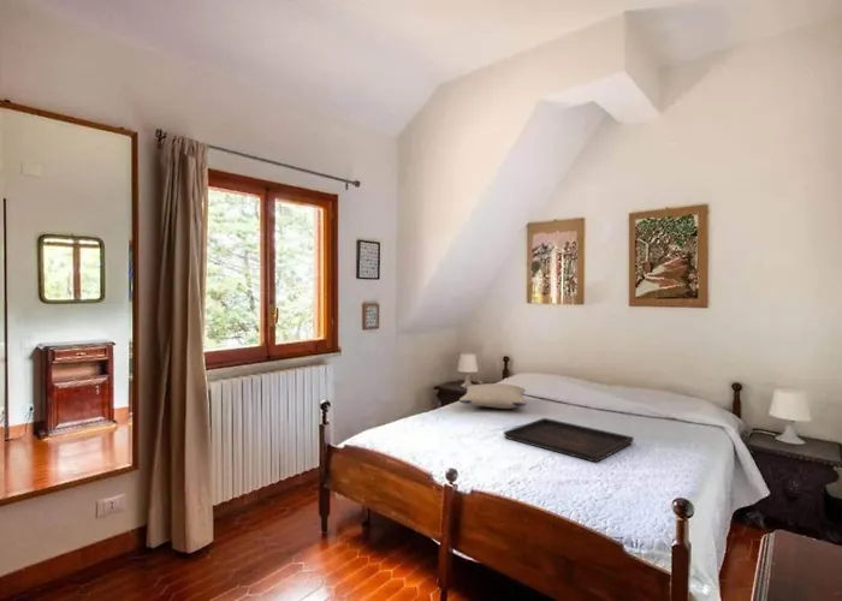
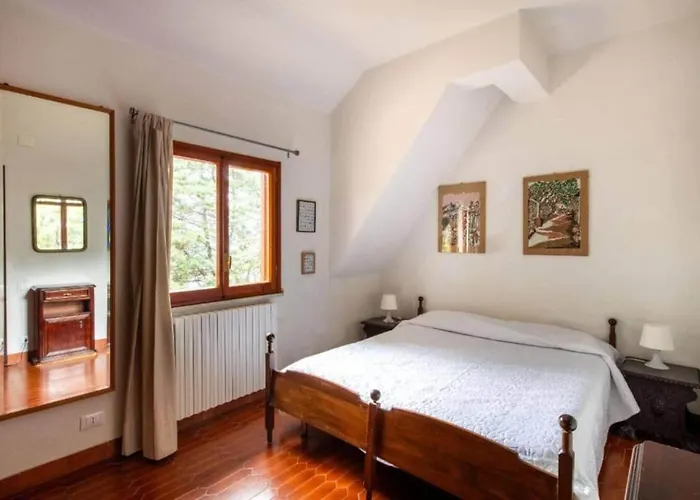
- pillow [458,382,527,410]
- serving tray [503,417,635,464]
